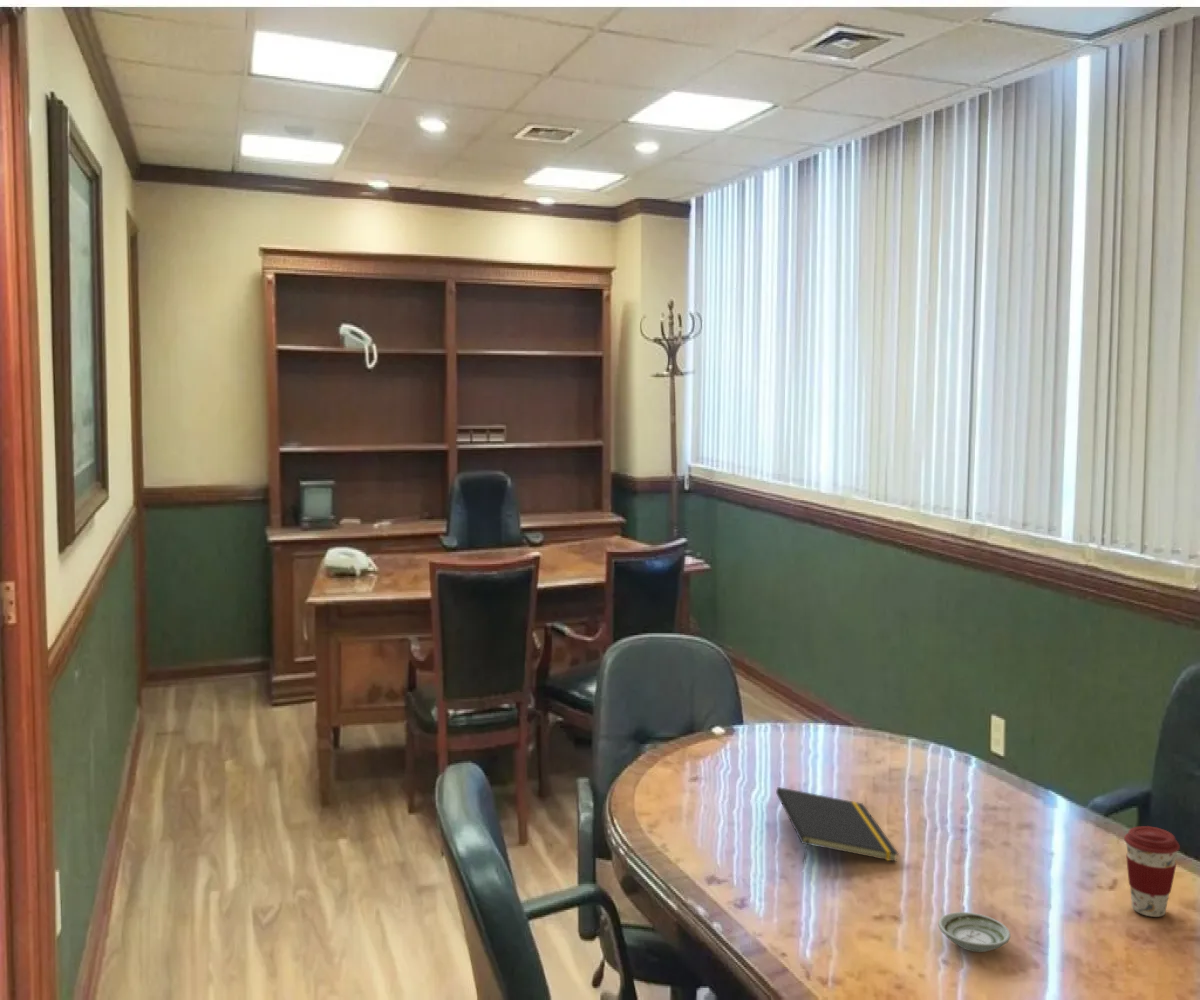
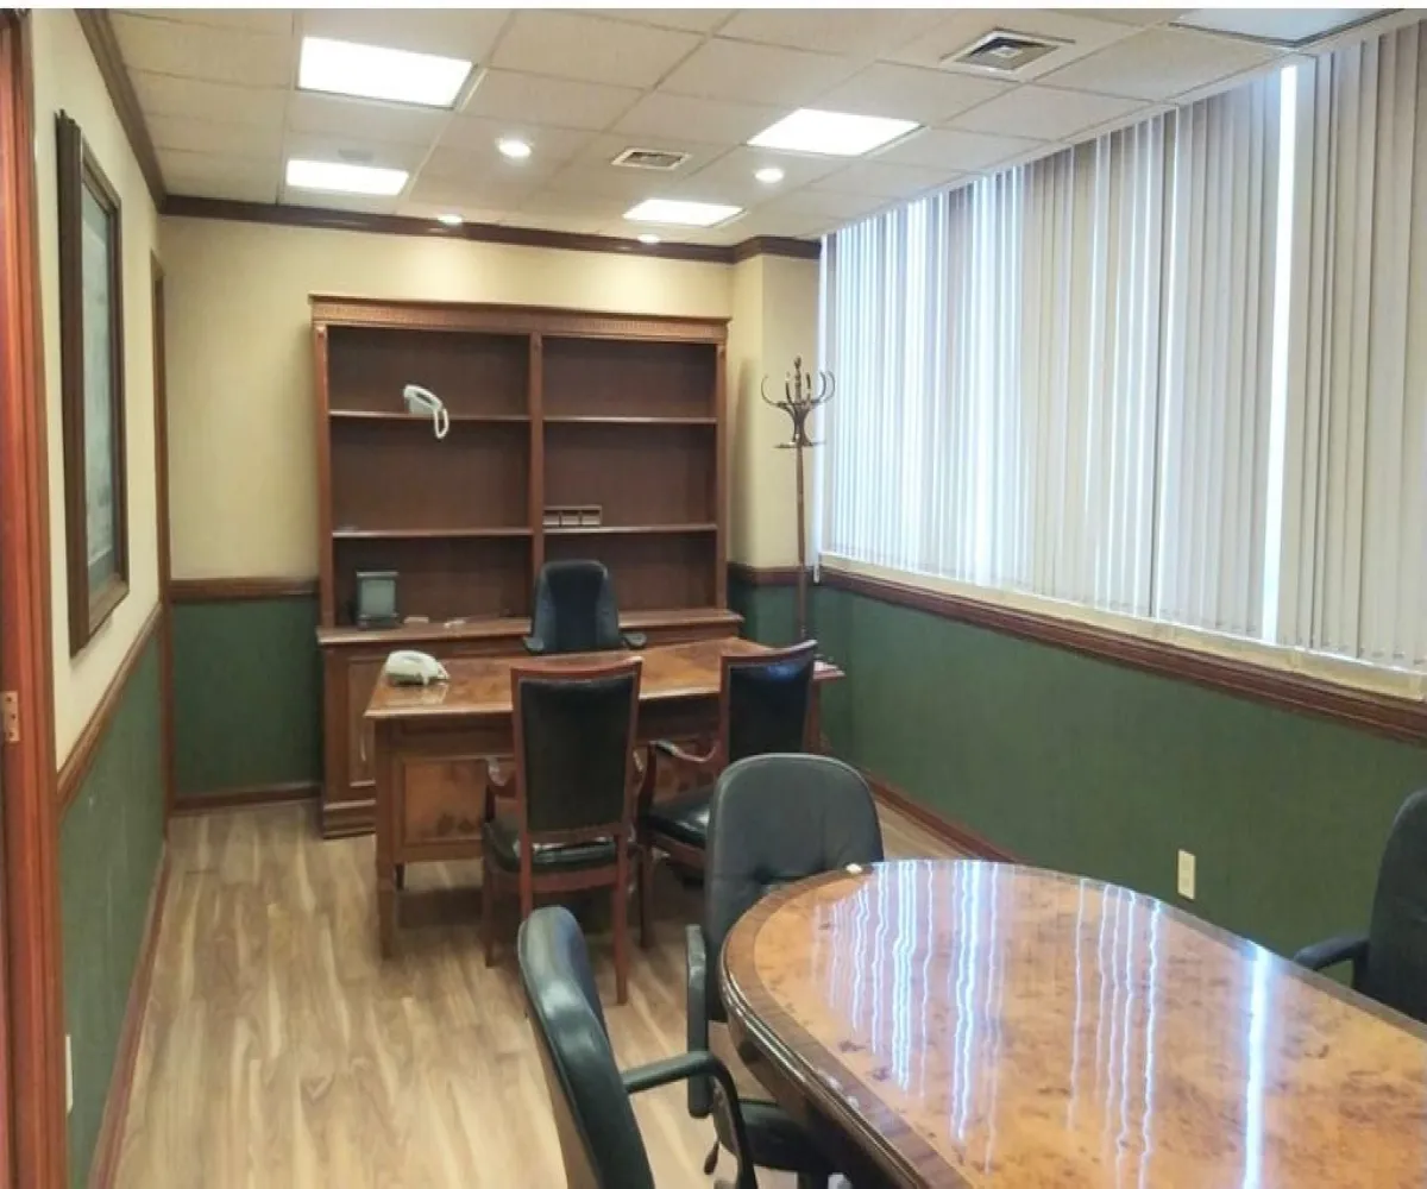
- coffee cup [1123,825,1181,918]
- saucer [937,911,1011,953]
- notepad [775,786,900,865]
